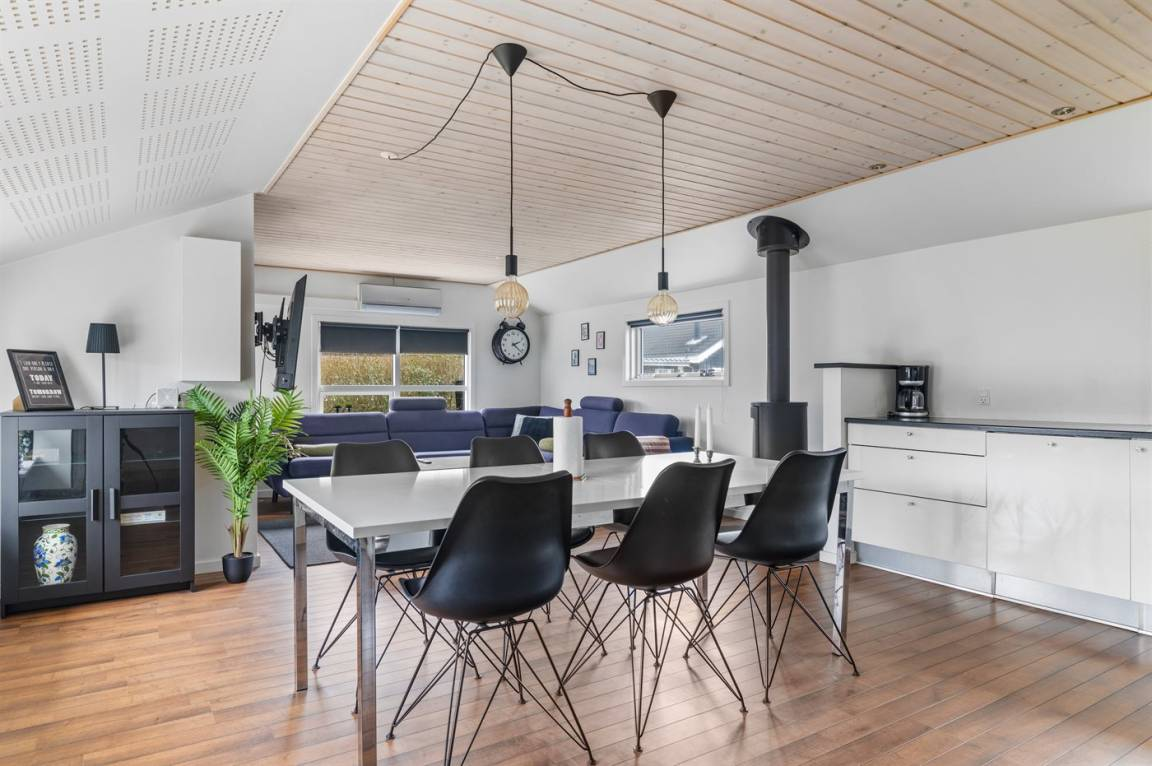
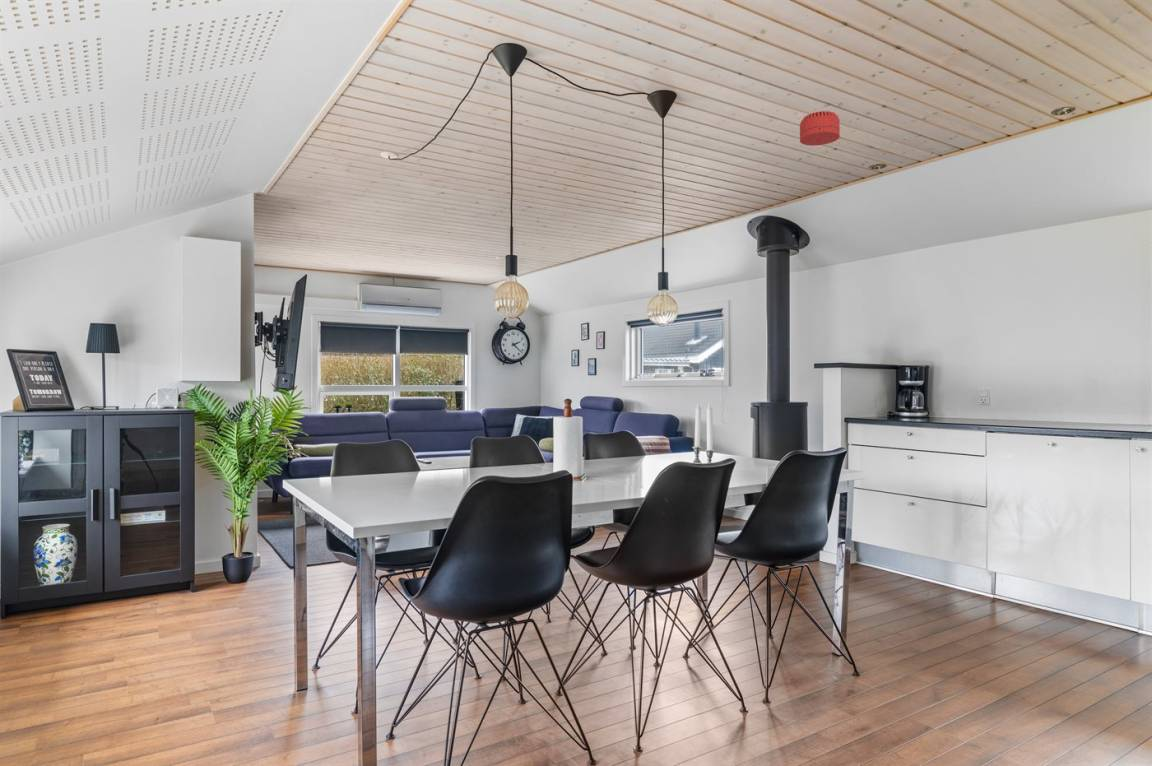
+ smoke detector [799,110,841,147]
